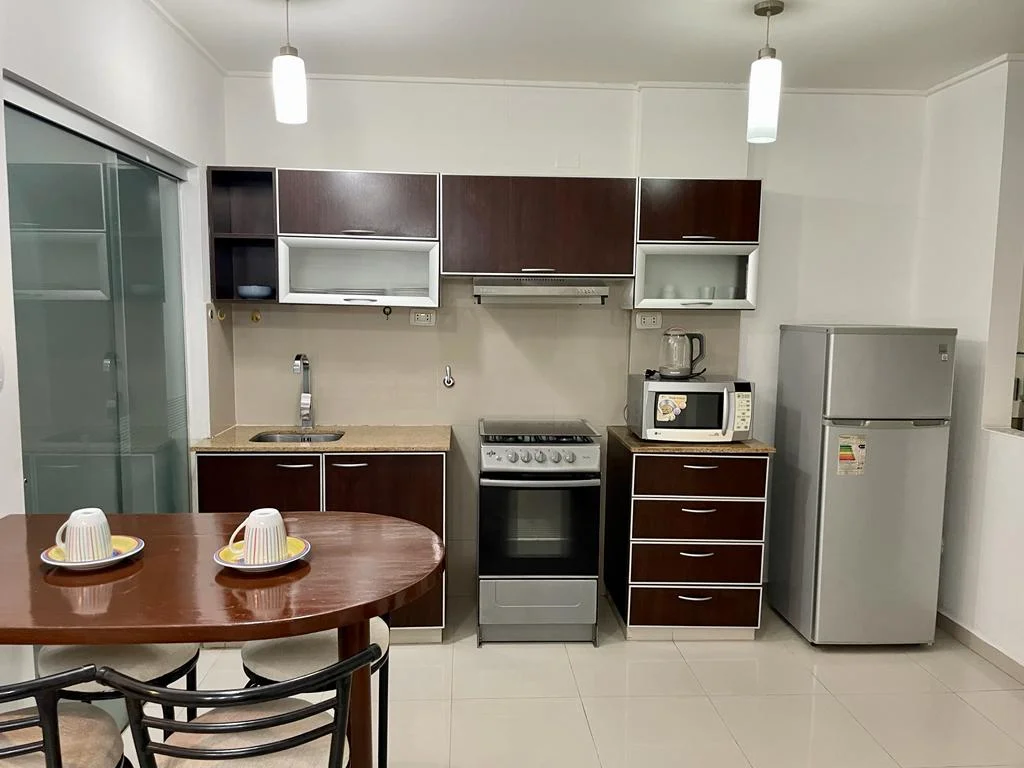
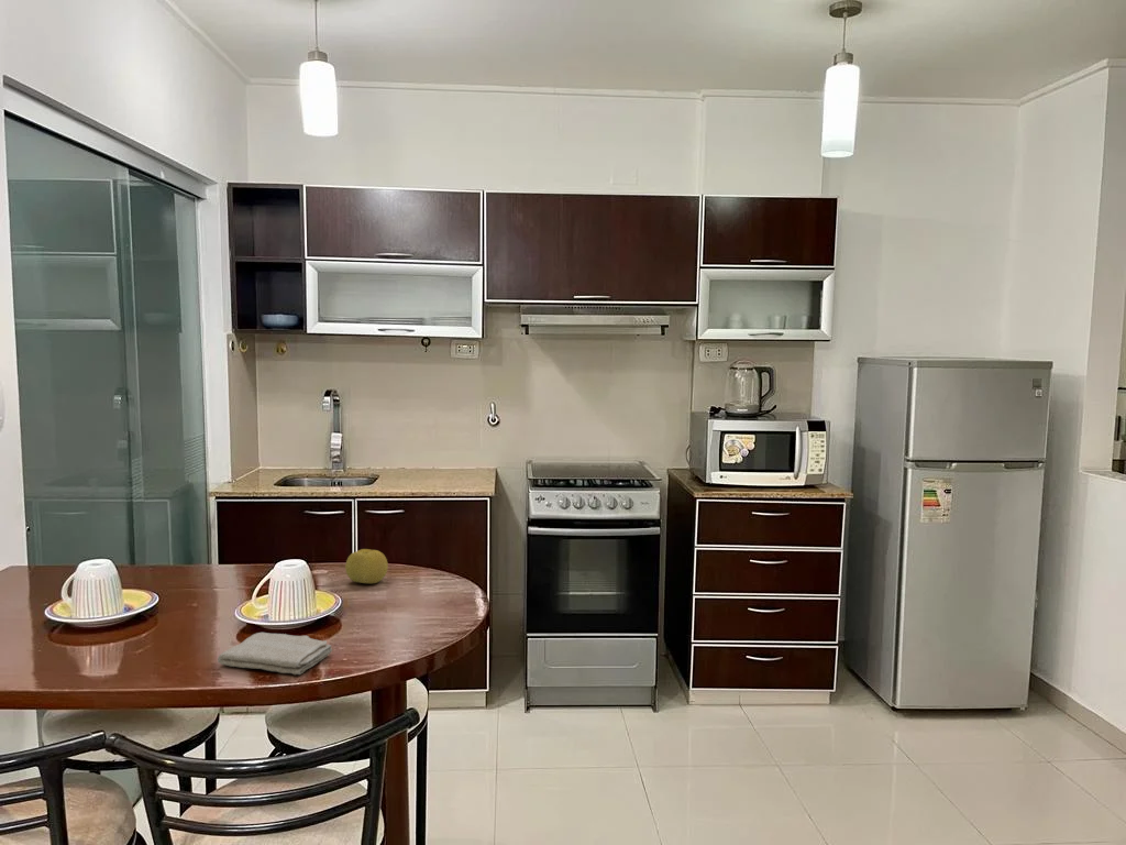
+ fruit [344,548,389,584]
+ washcloth [217,632,333,676]
